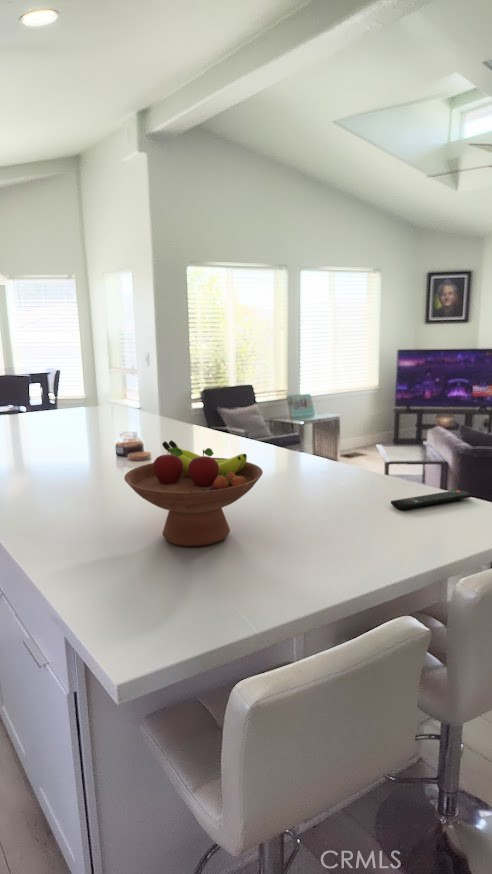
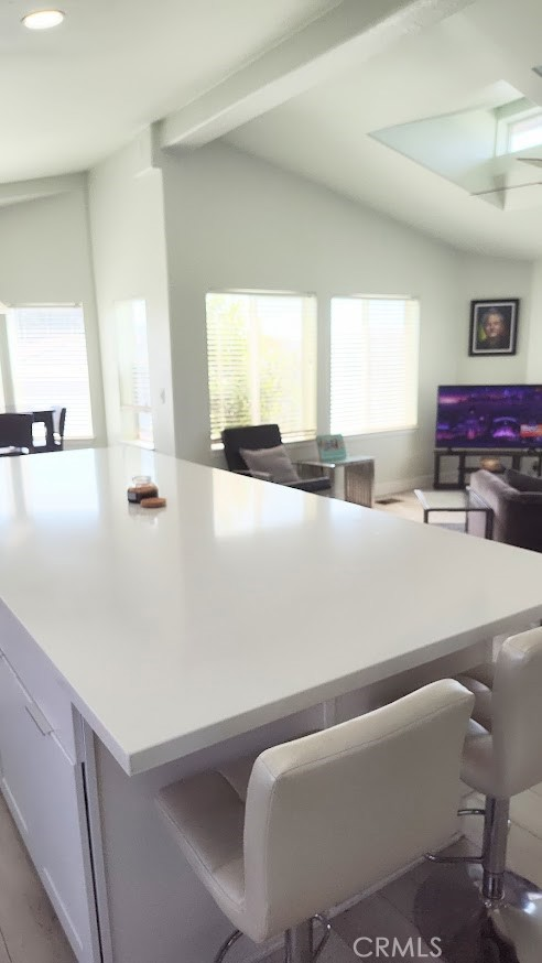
- fruit bowl [123,439,264,547]
- remote control [390,489,473,510]
